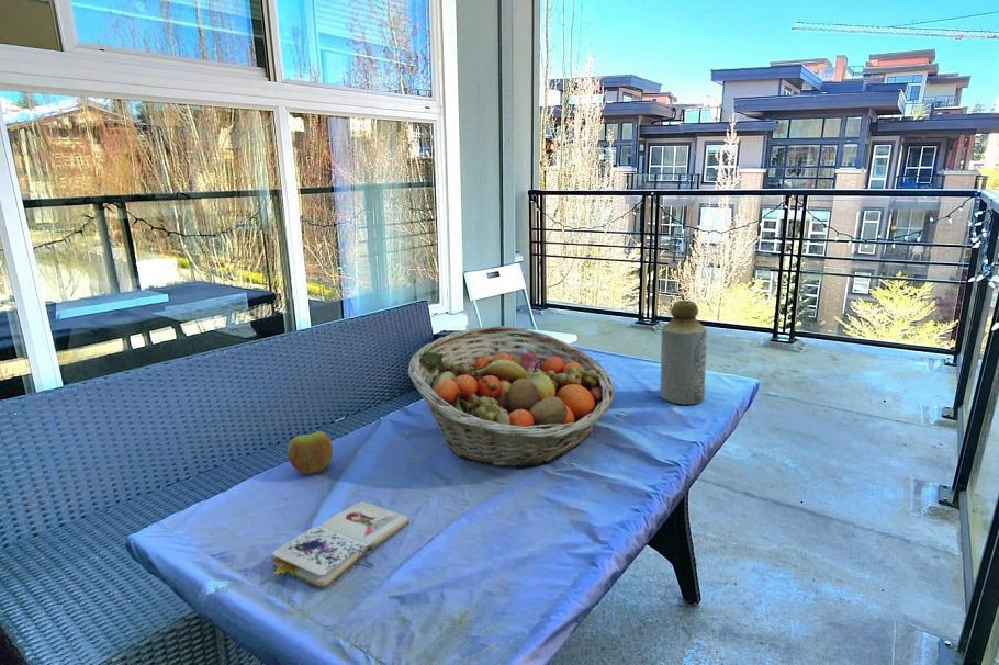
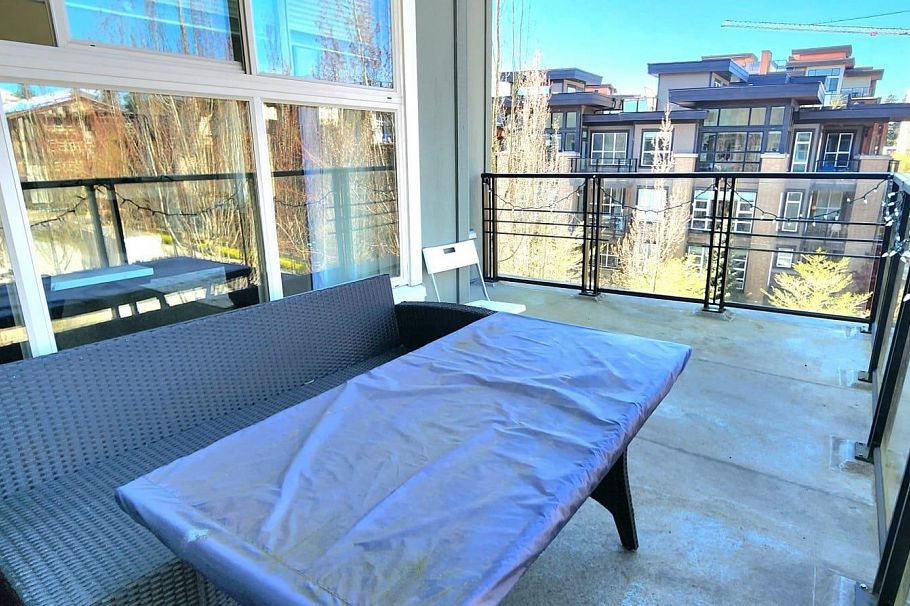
- paperback book [271,500,411,590]
- bottle [660,300,708,406]
- apple [287,430,334,475]
- fruit basket [407,325,615,469]
